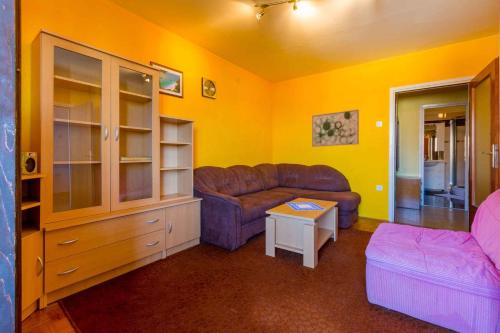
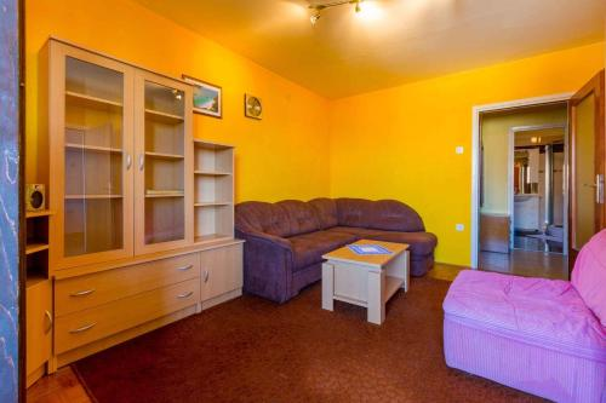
- wall art [311,109,360,148]
